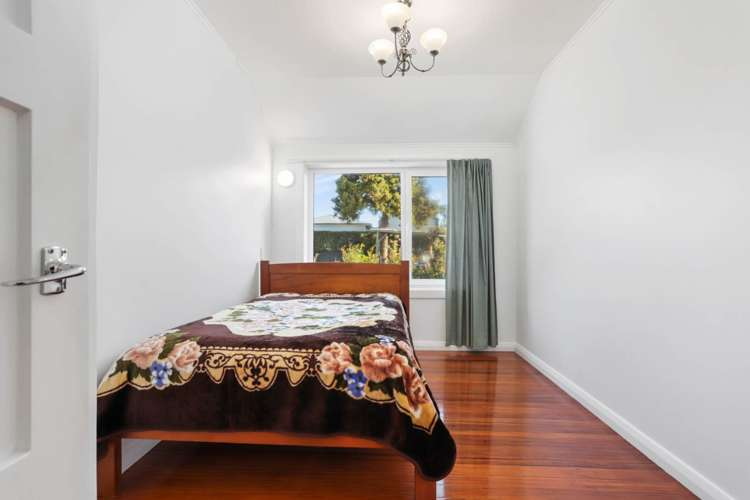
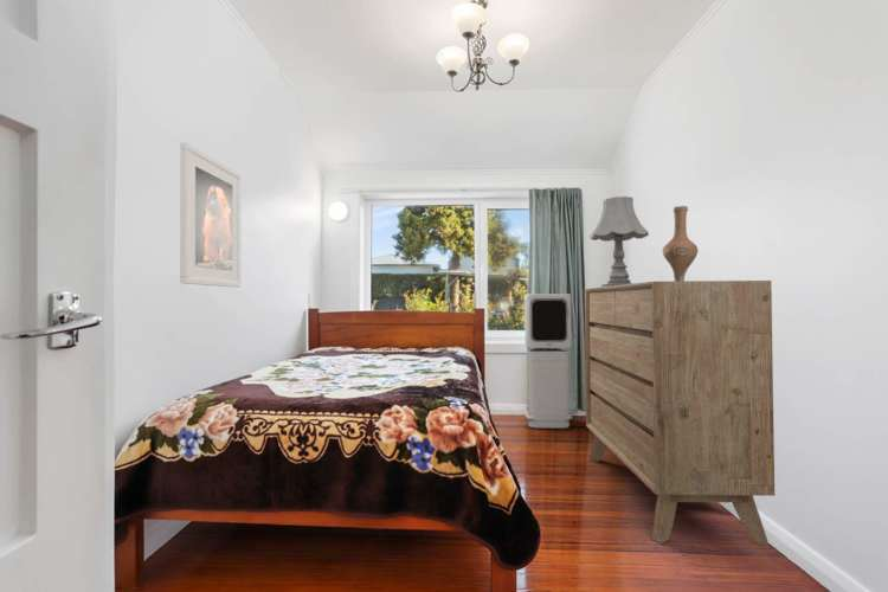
+ air purifier [523,292,573,430]
+ dresser [584,279,776,546]
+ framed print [179,141,242,289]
+ vase [662,205,699,282]
+ table lamp [588,195,650,287]
